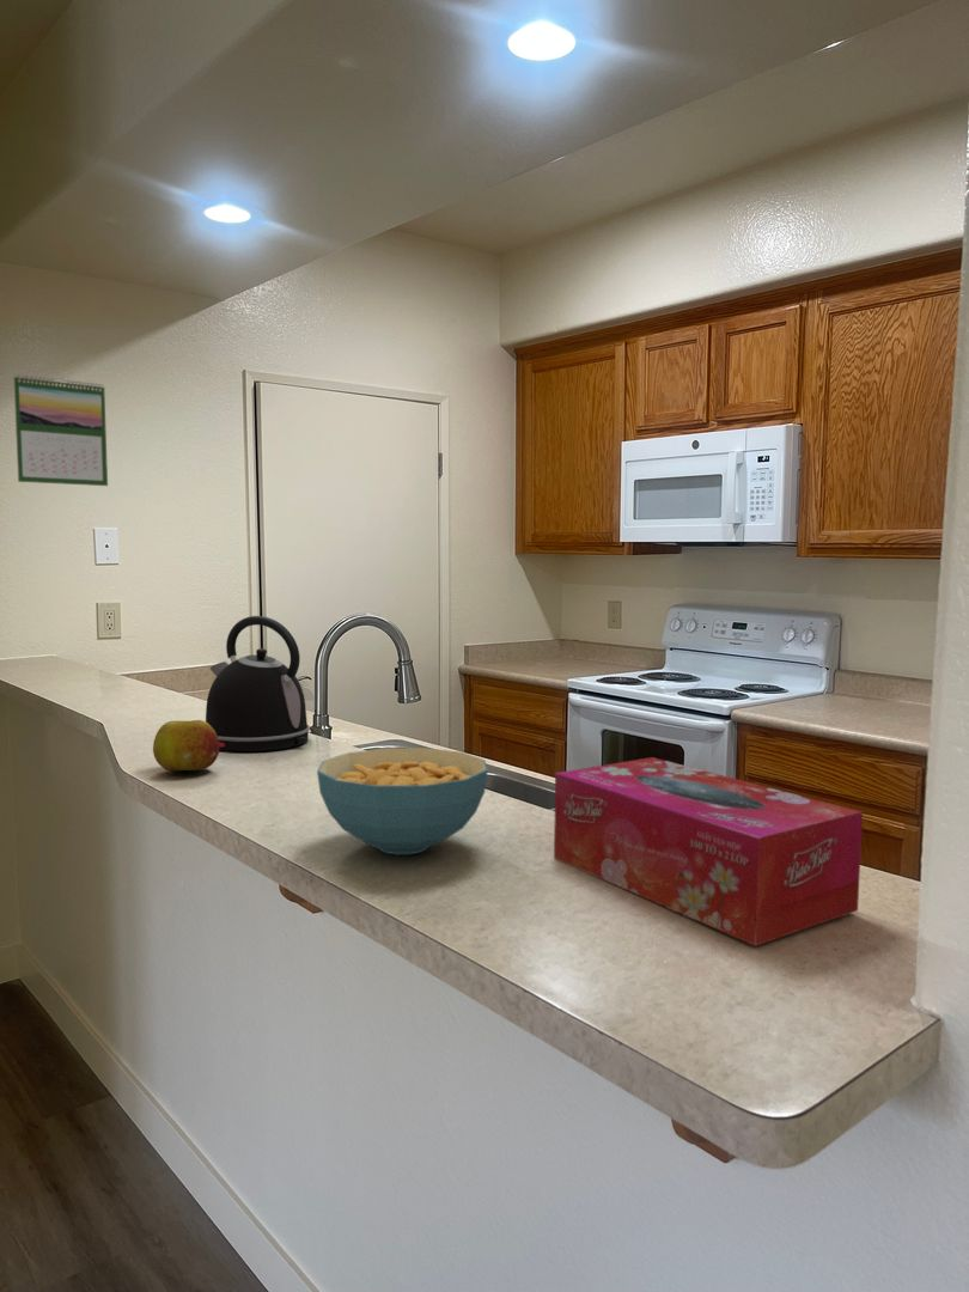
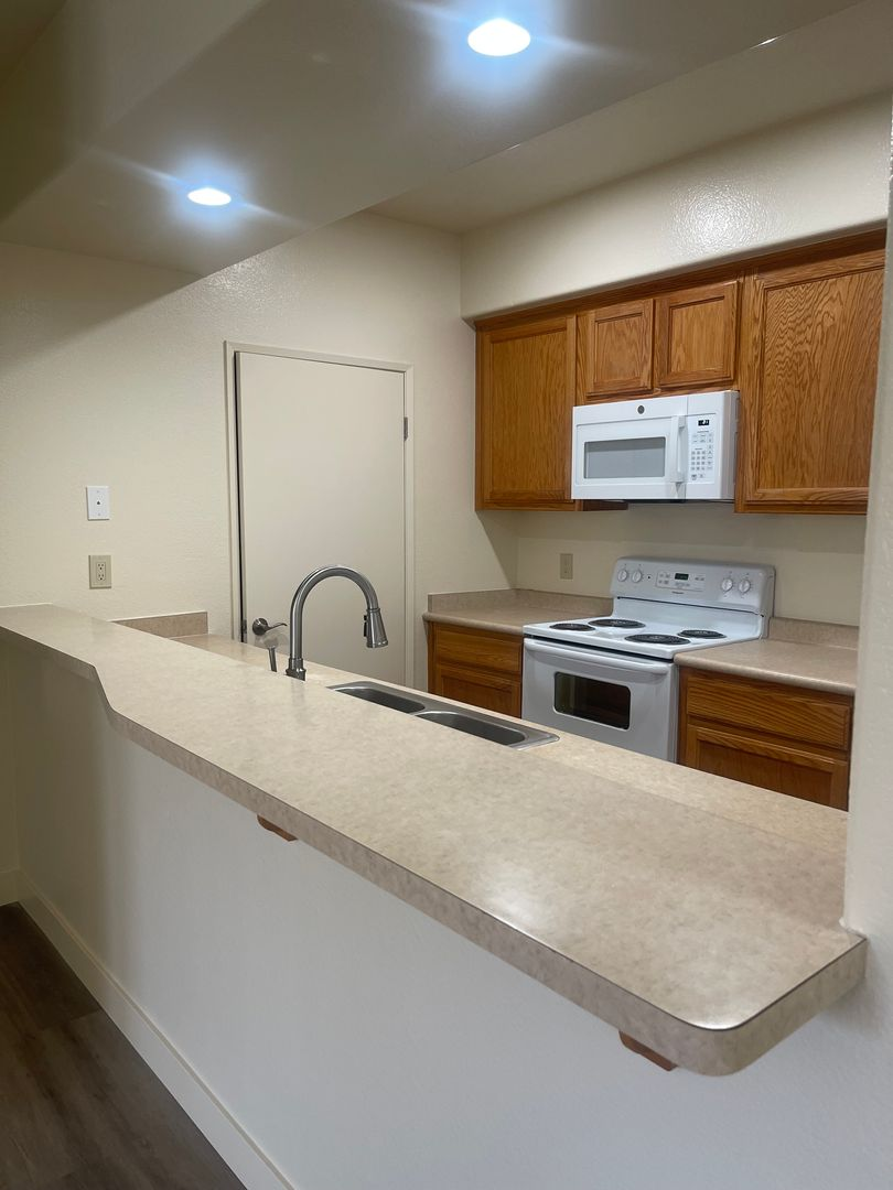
- fruit [152,719,220,773]
- cereal bowl [316,746,489,855]
- tissue box [553,756,864,947]
- kettle [205,615,311,752]
- calendar [12,373,109,487]
